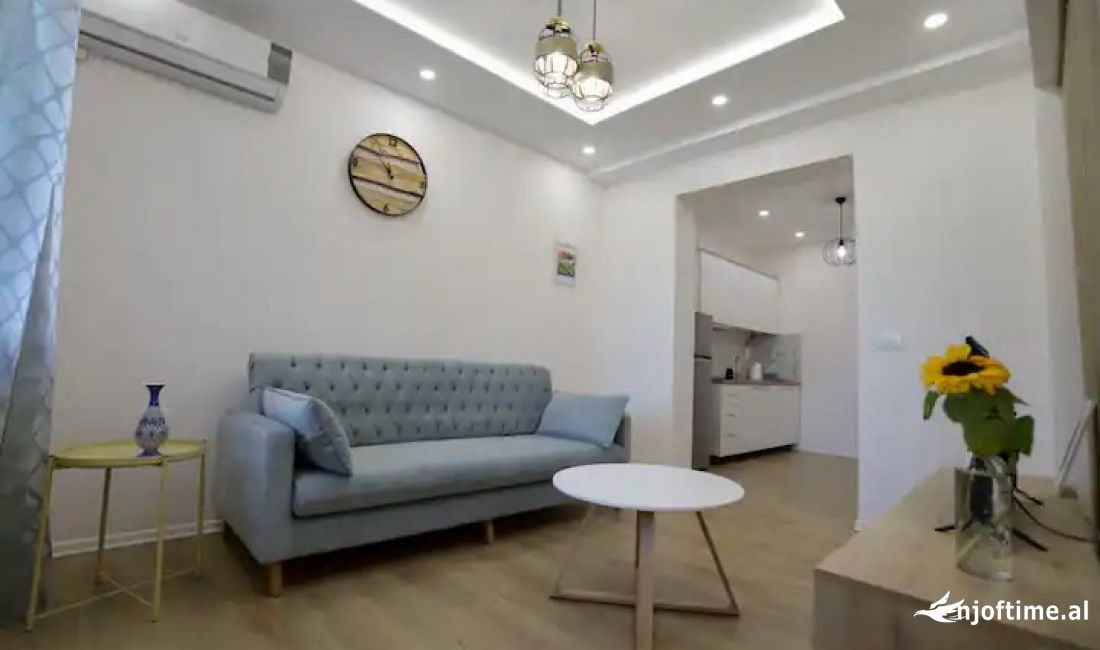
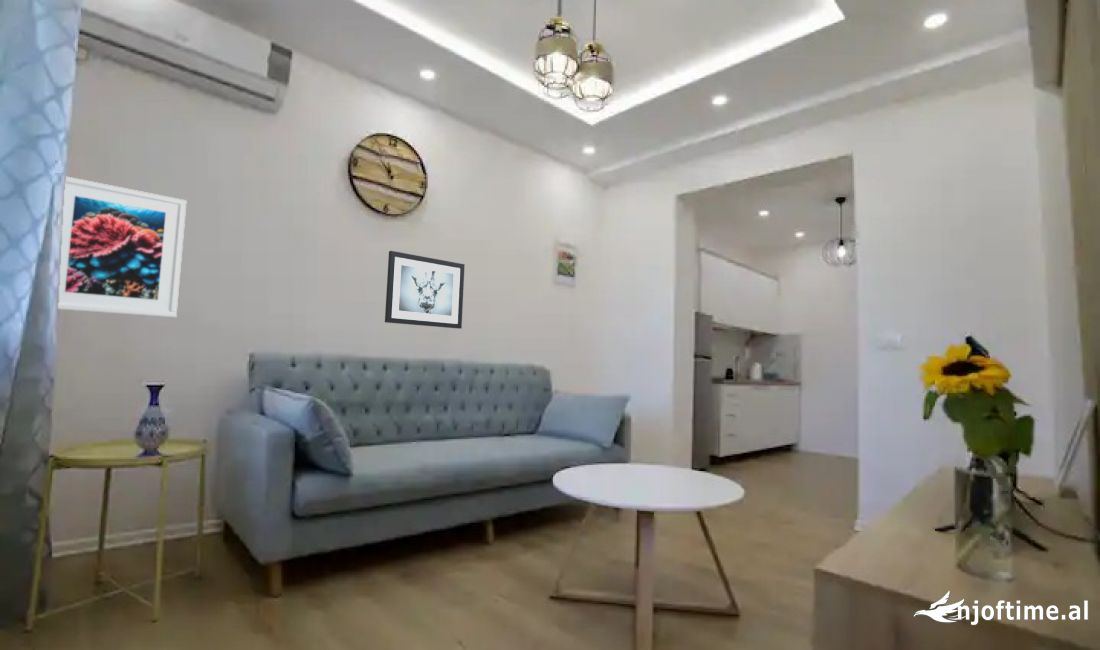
+ wall art [384,250,466,330]
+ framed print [57,176,187,318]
